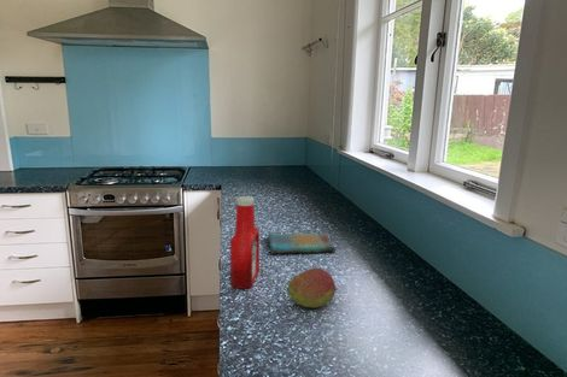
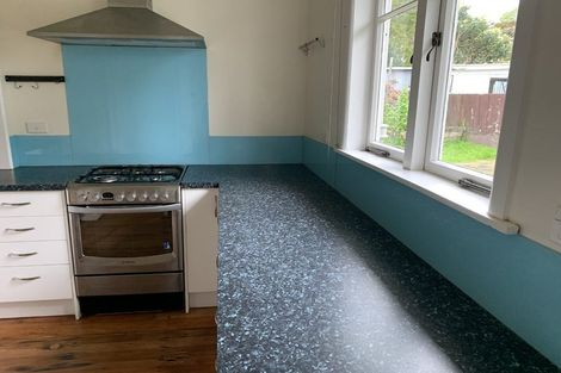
- dish towel [267,231,337,254]
- fruit [286,267,338,310]
- soap bottle [229,195,261,290]
